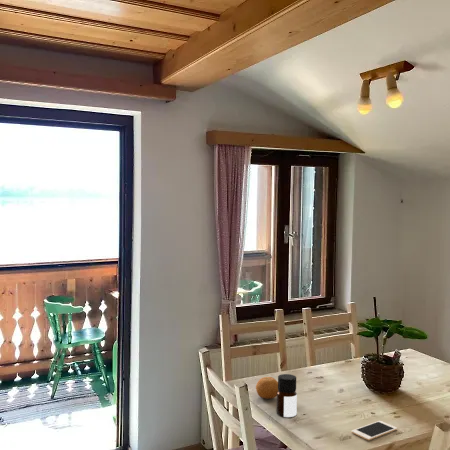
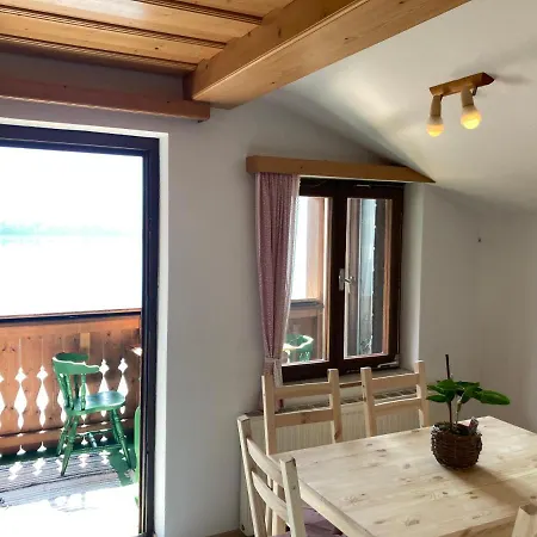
- fruit [255,376,278,400]
- bottle [276,373,298,418]
- cell phone [350,420,398,441]
